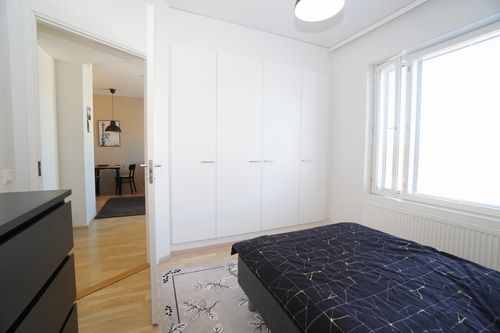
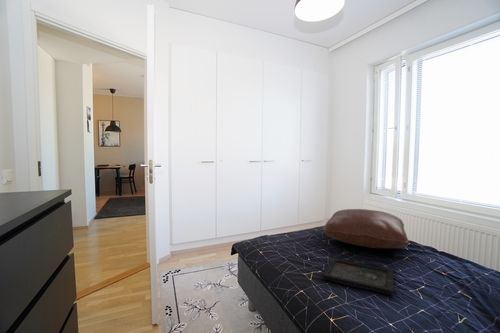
+ tray [322,257,394,297]
+ pillow [322,208,410,249]
